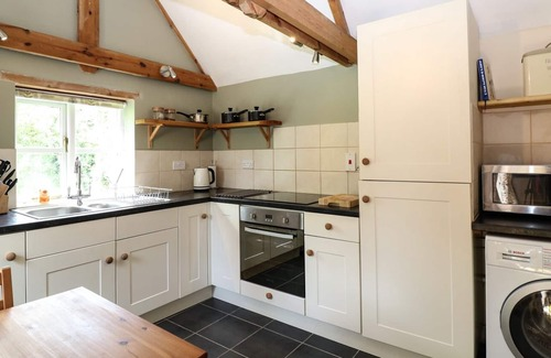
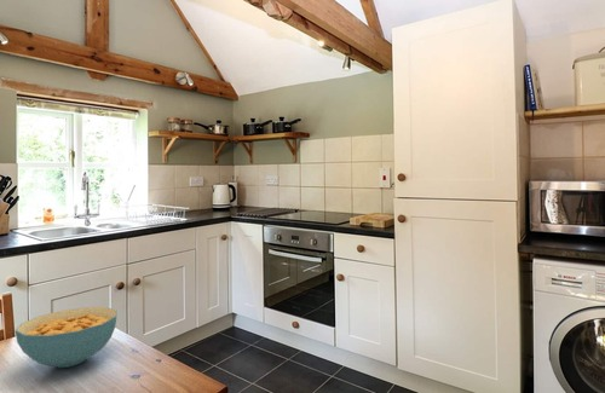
+ cereal bowl [13,306,119,369]
